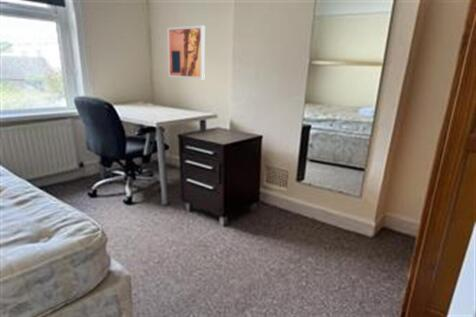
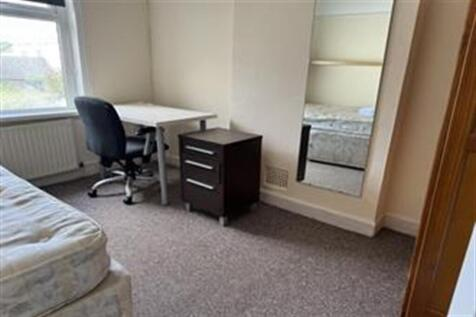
- wall art [166,25,206,80]
